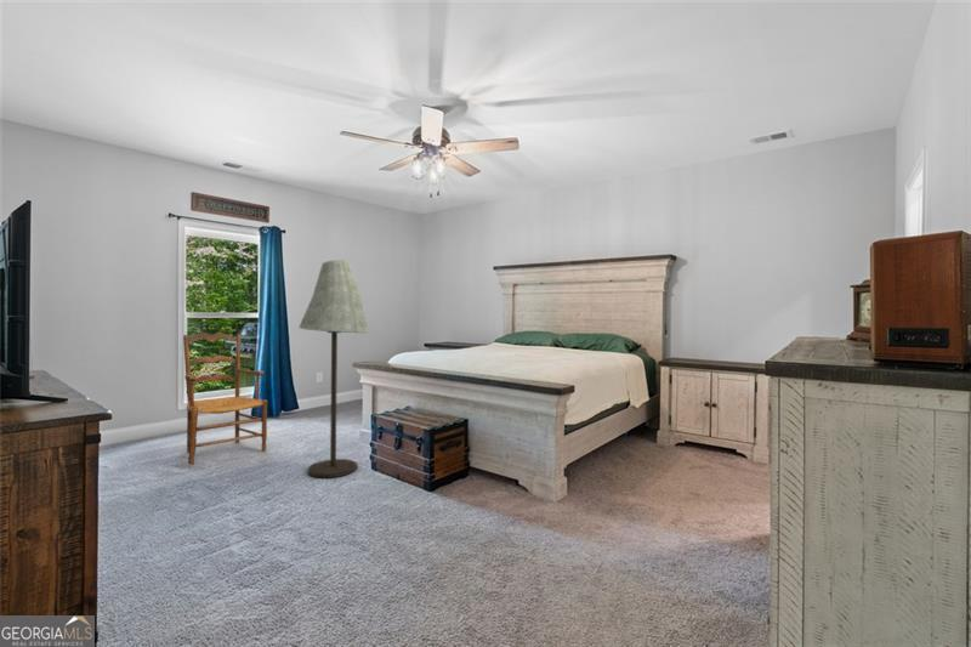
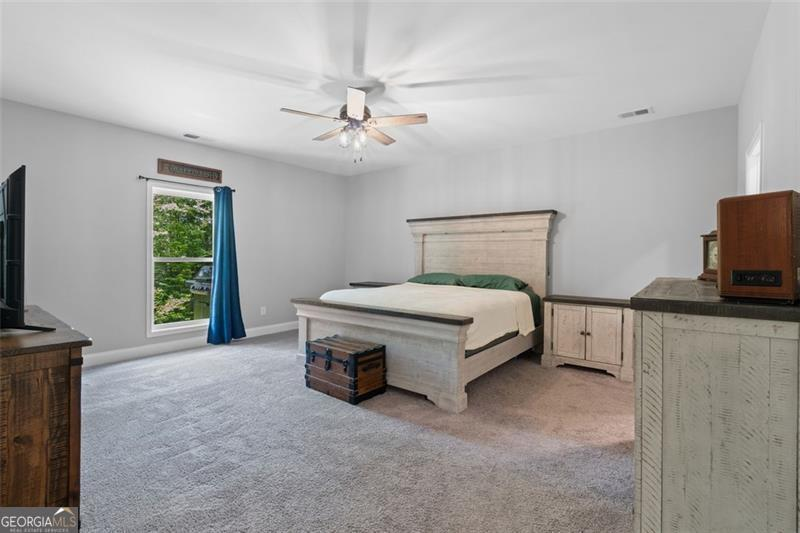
- armchair [182,331,268,466]
- floor lamp [297,259,370,478]
